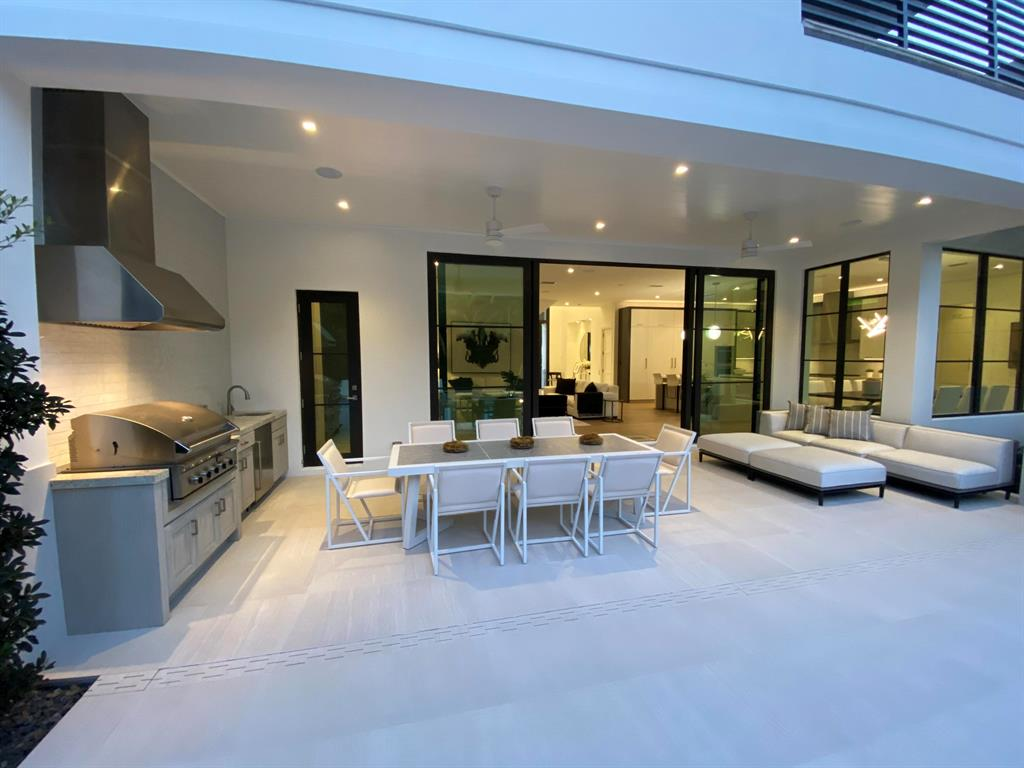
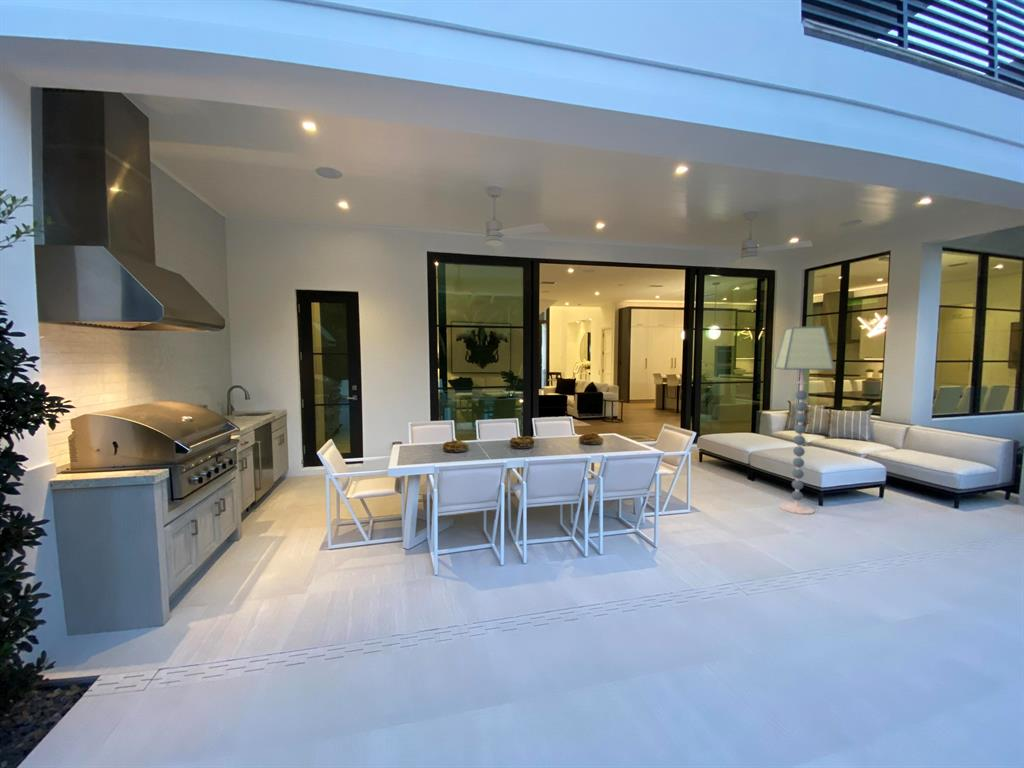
+ floor lamp [773,325,835,516]
